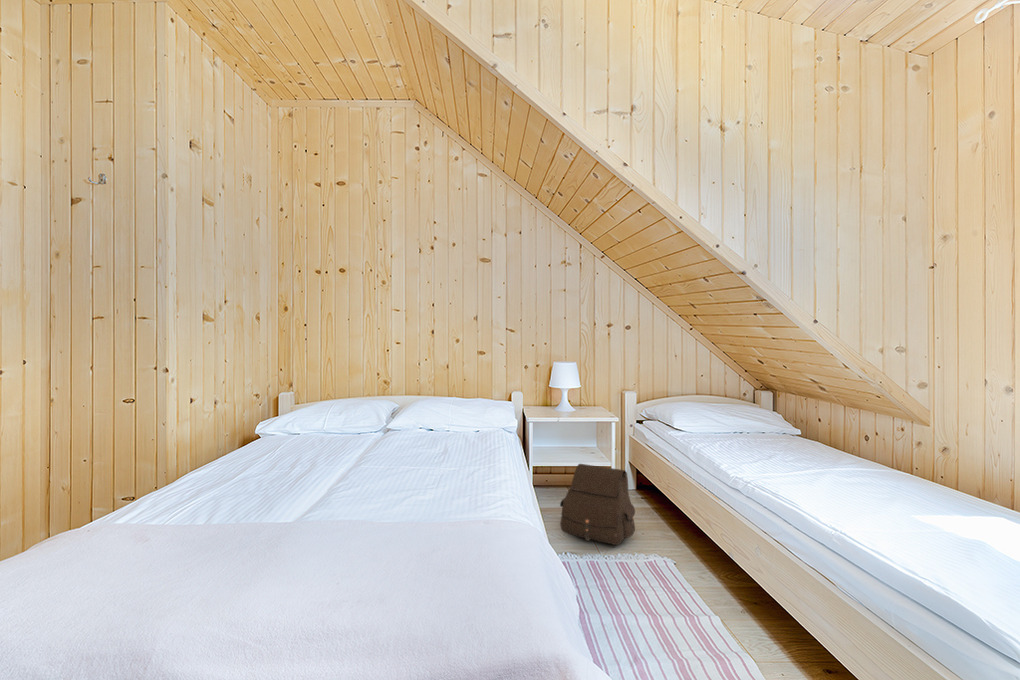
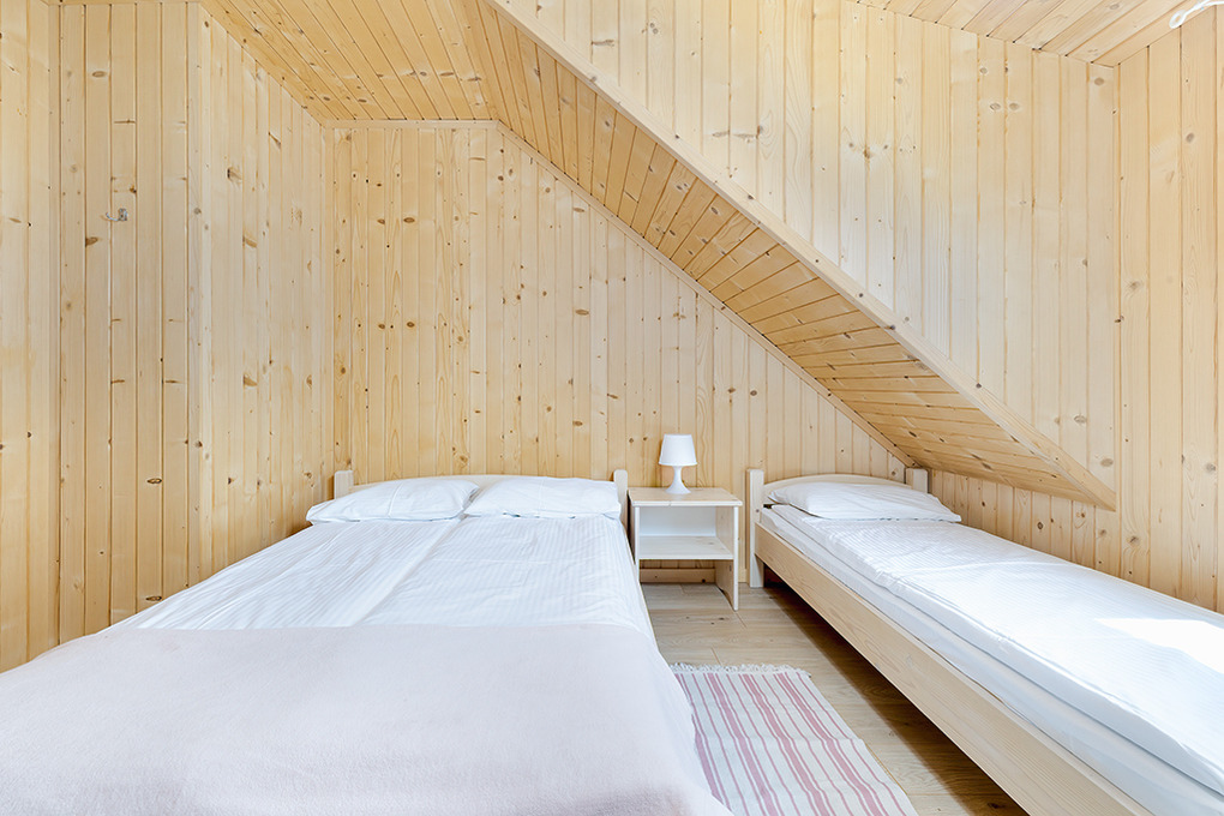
- satchel [559,463,636,546]
